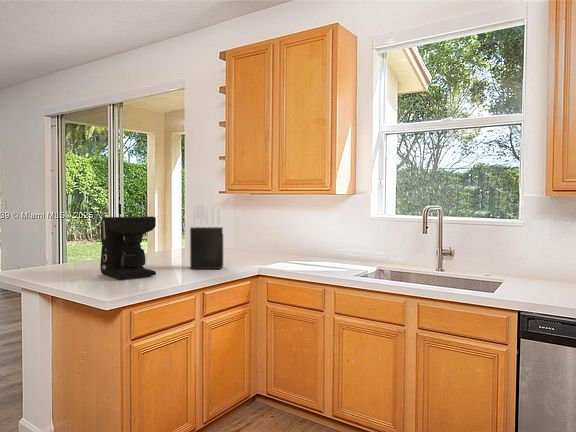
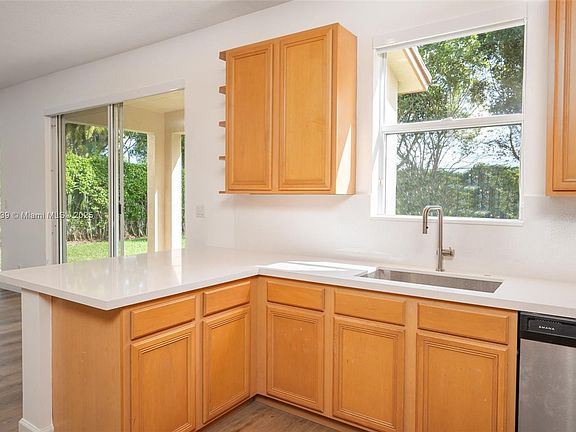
- knife block [189,206,224,270]
- coffee maker [99,216,157,280]
